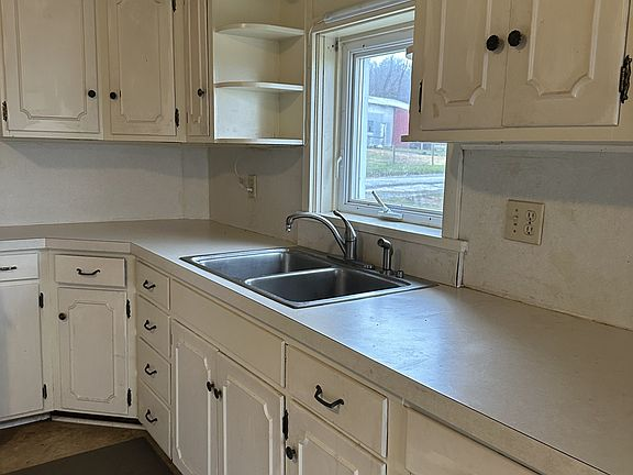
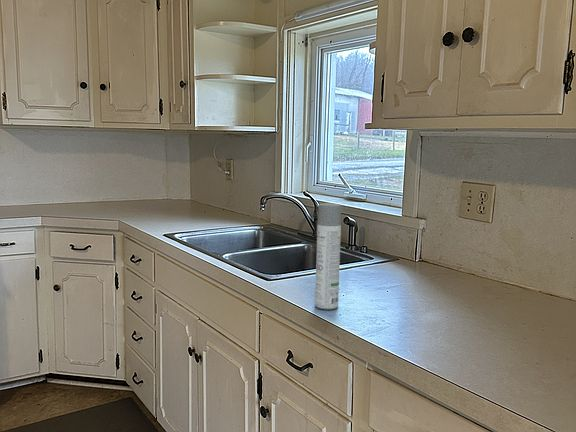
+ spray bottle [314,202,342,311]
